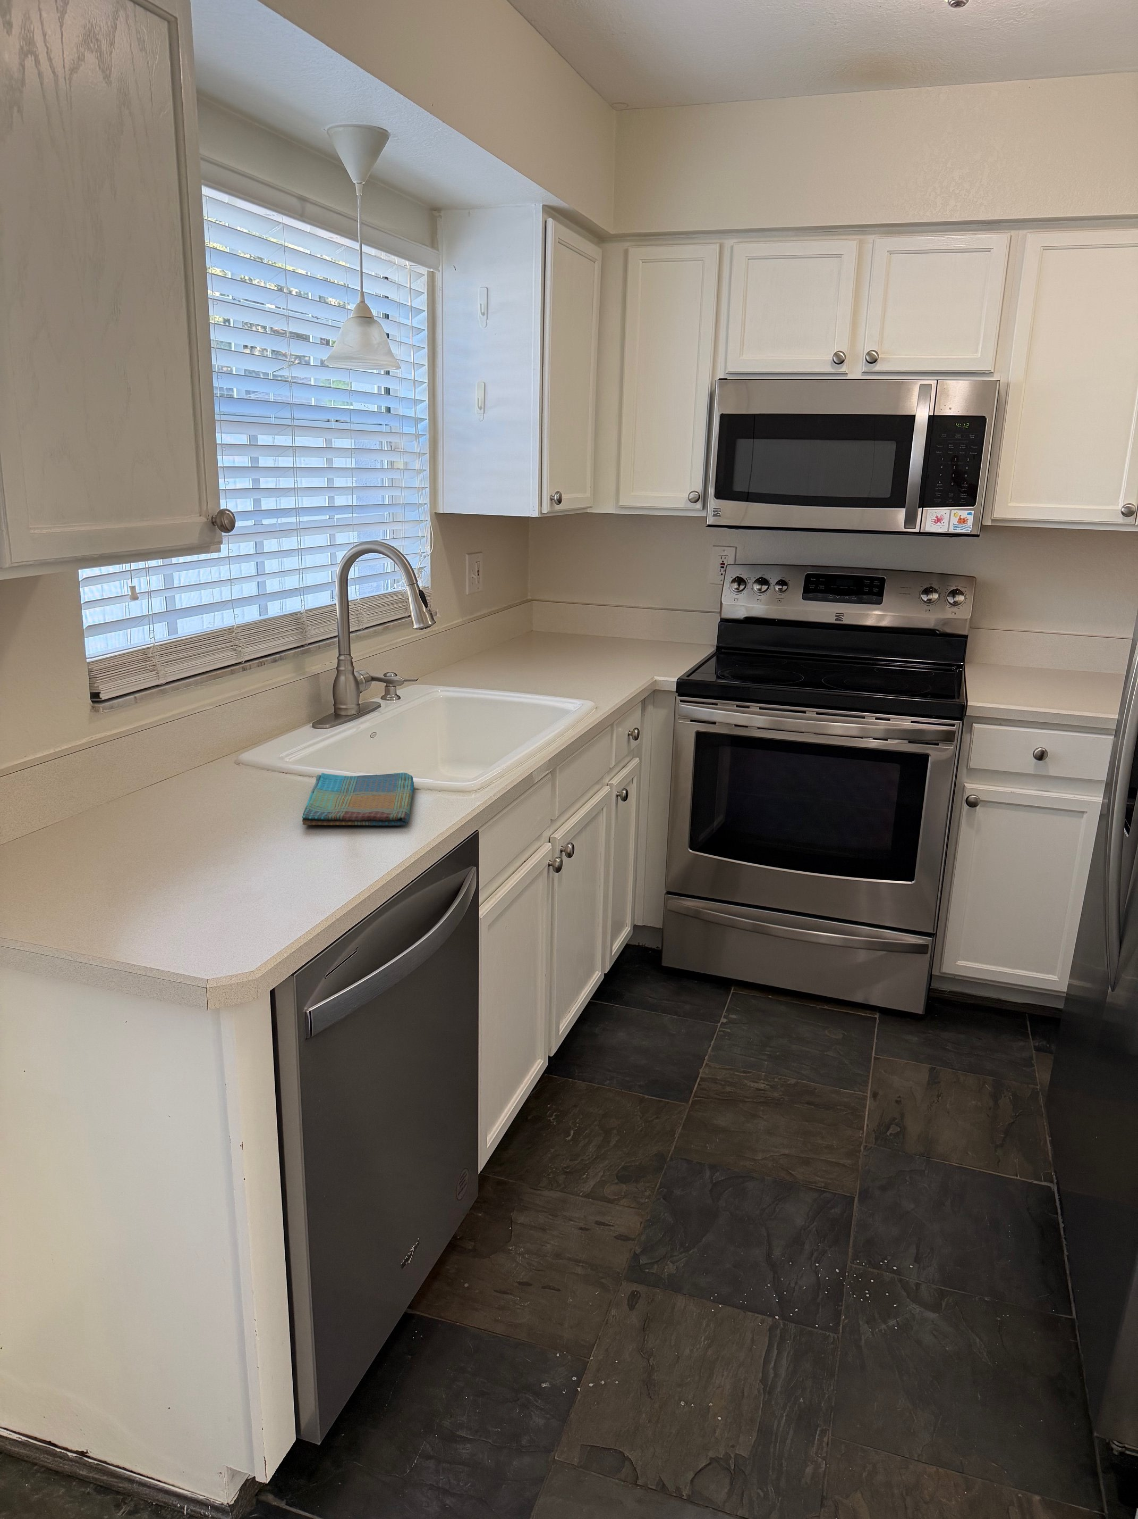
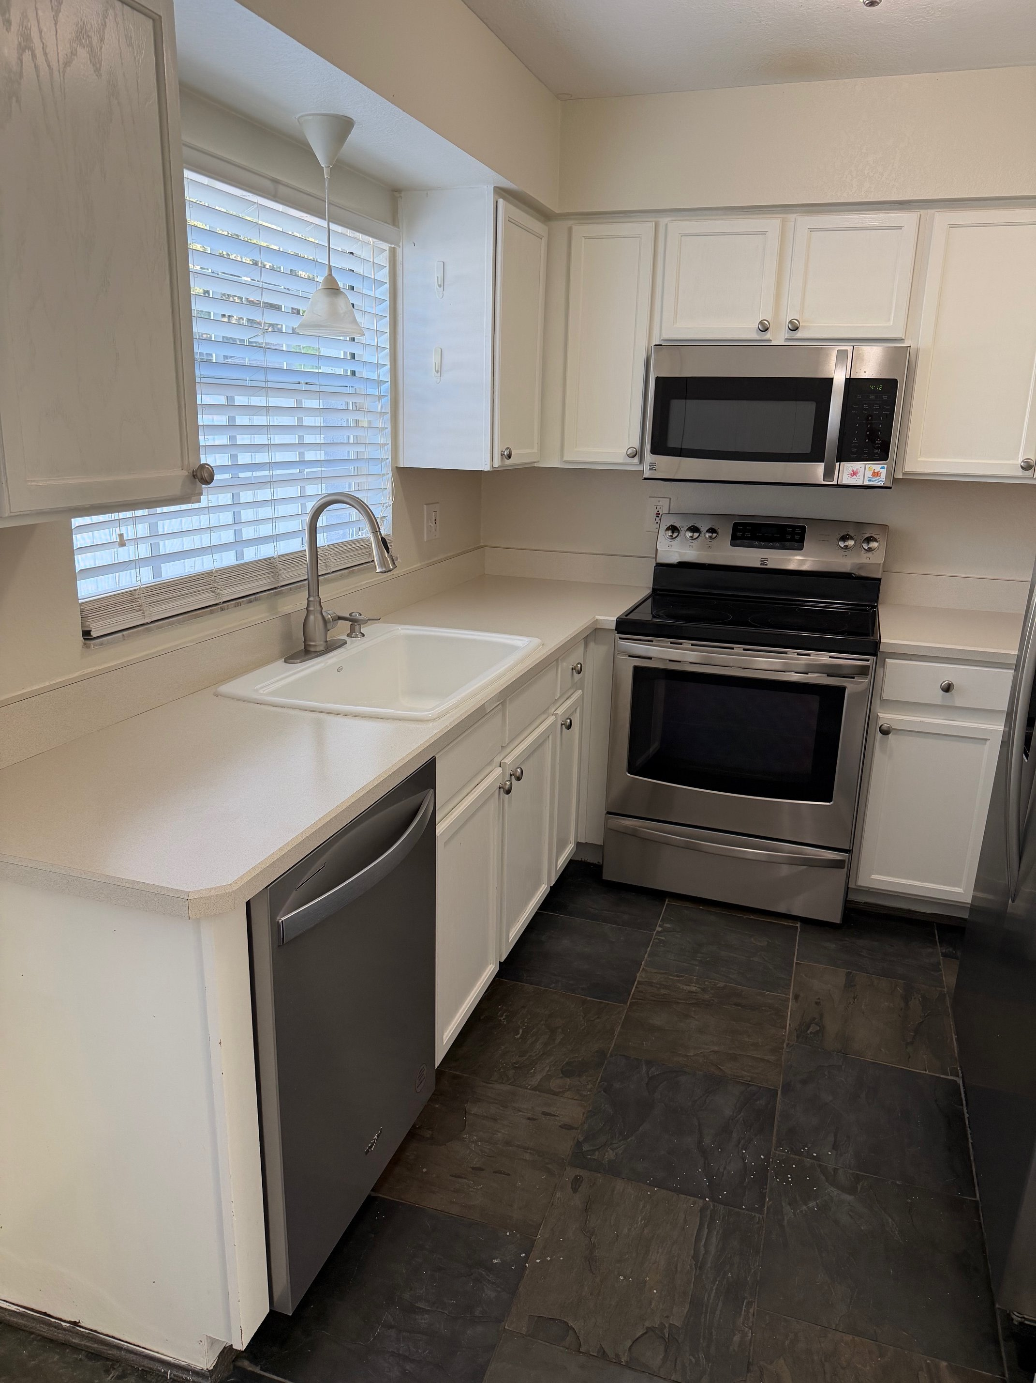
- dish towel [301,773,415,826]
